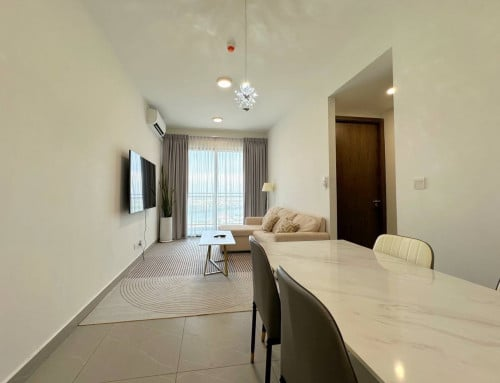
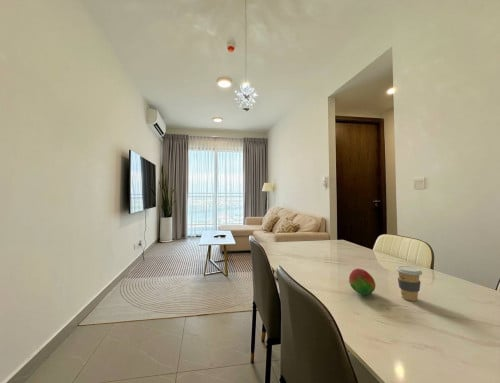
+ fruit [348,268,376,296]
+ coffee cup [395,265,423,302]
